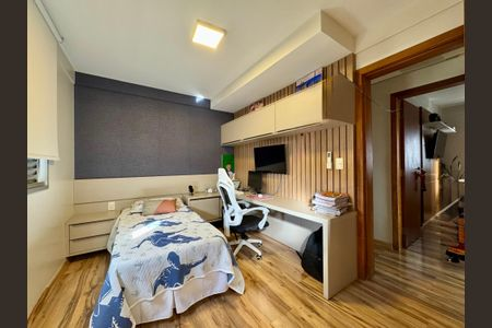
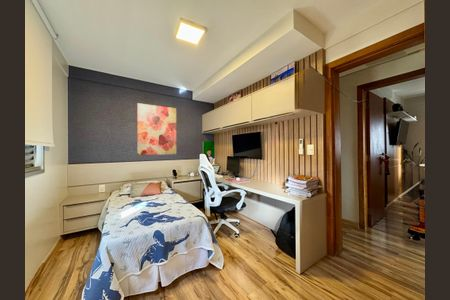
+ wall art [136,102,177,156]
